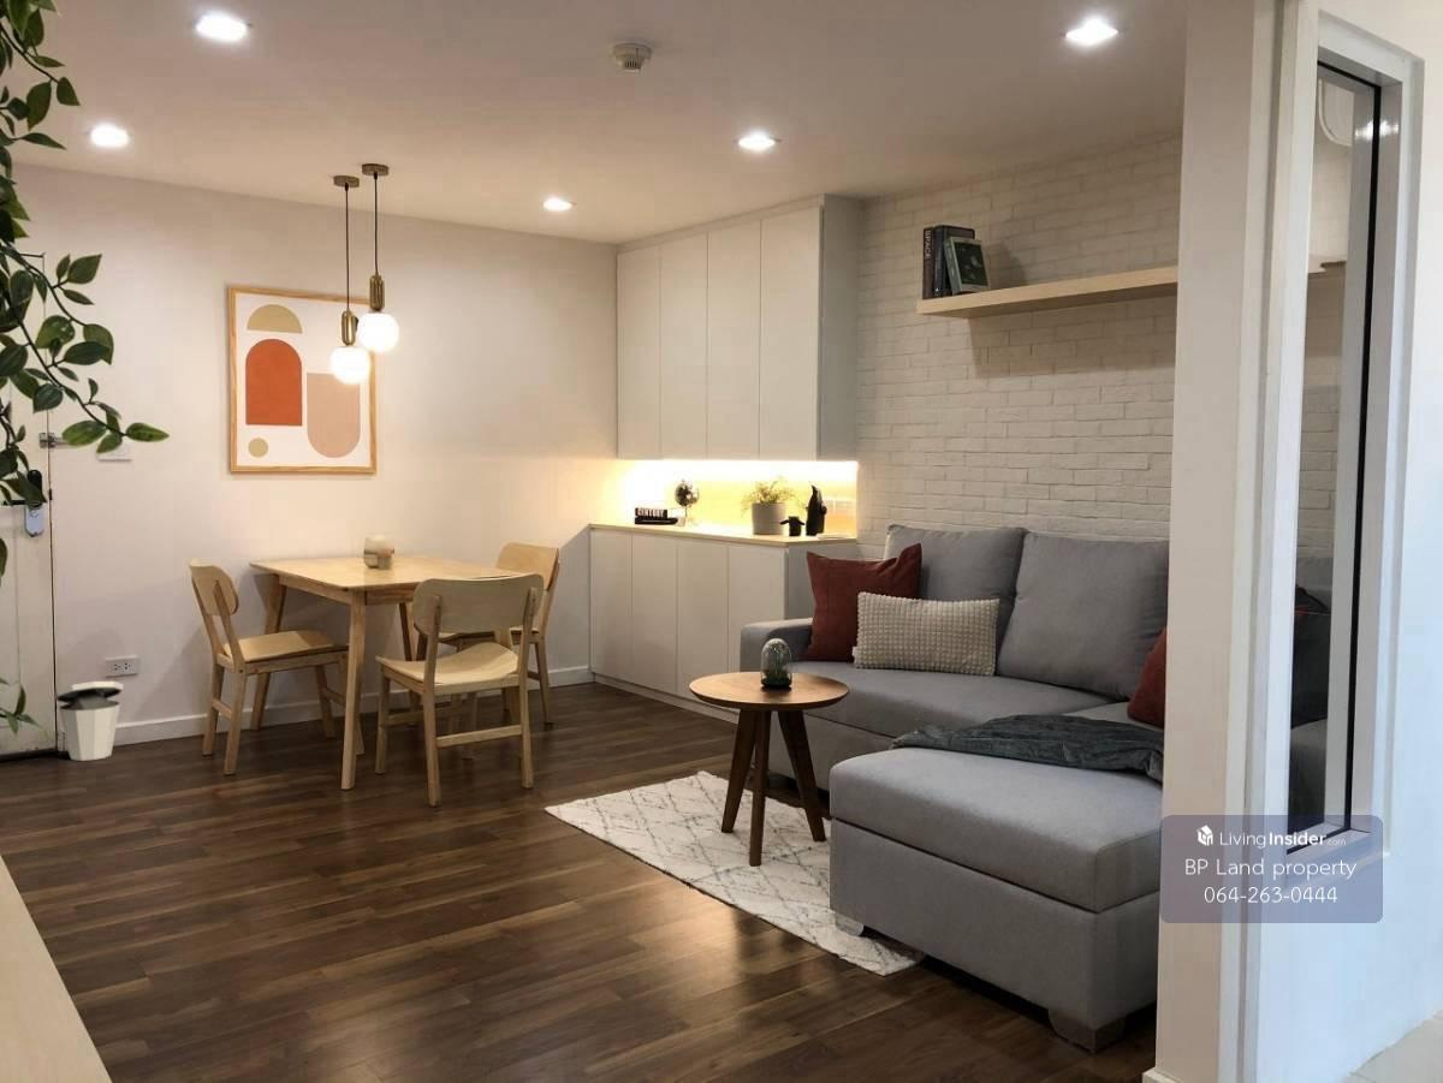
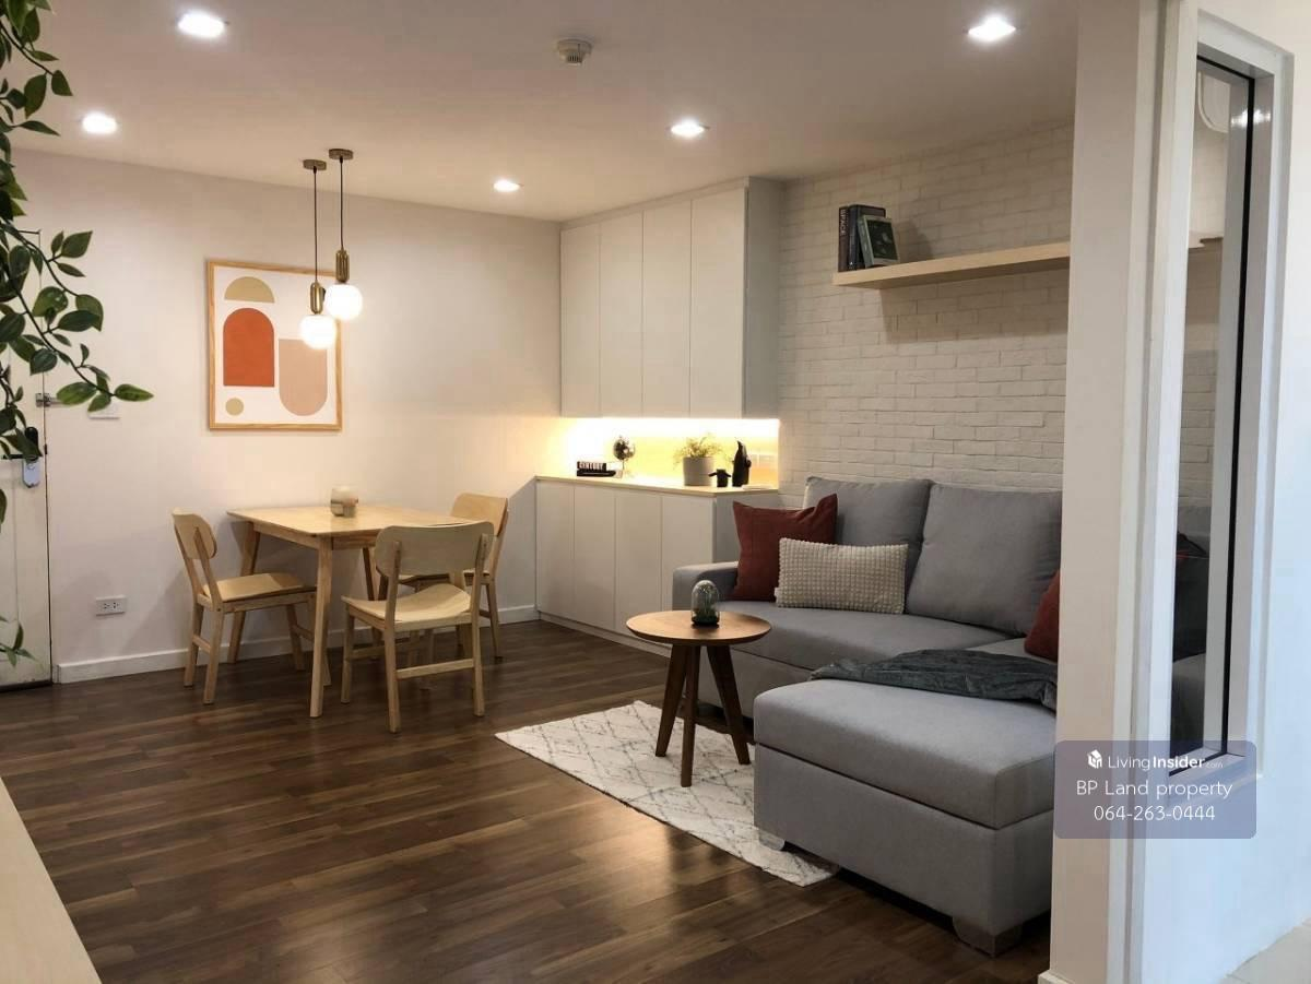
- trash can [53,680,125,762]
